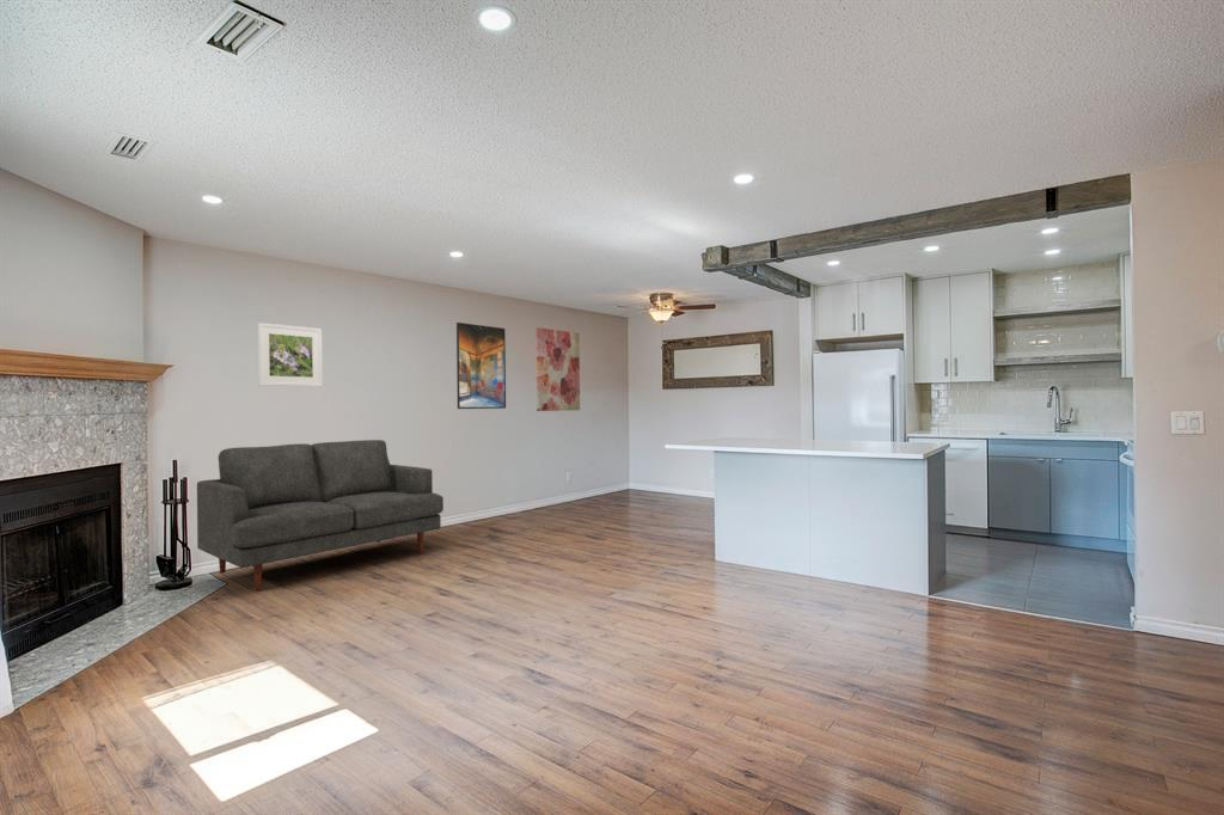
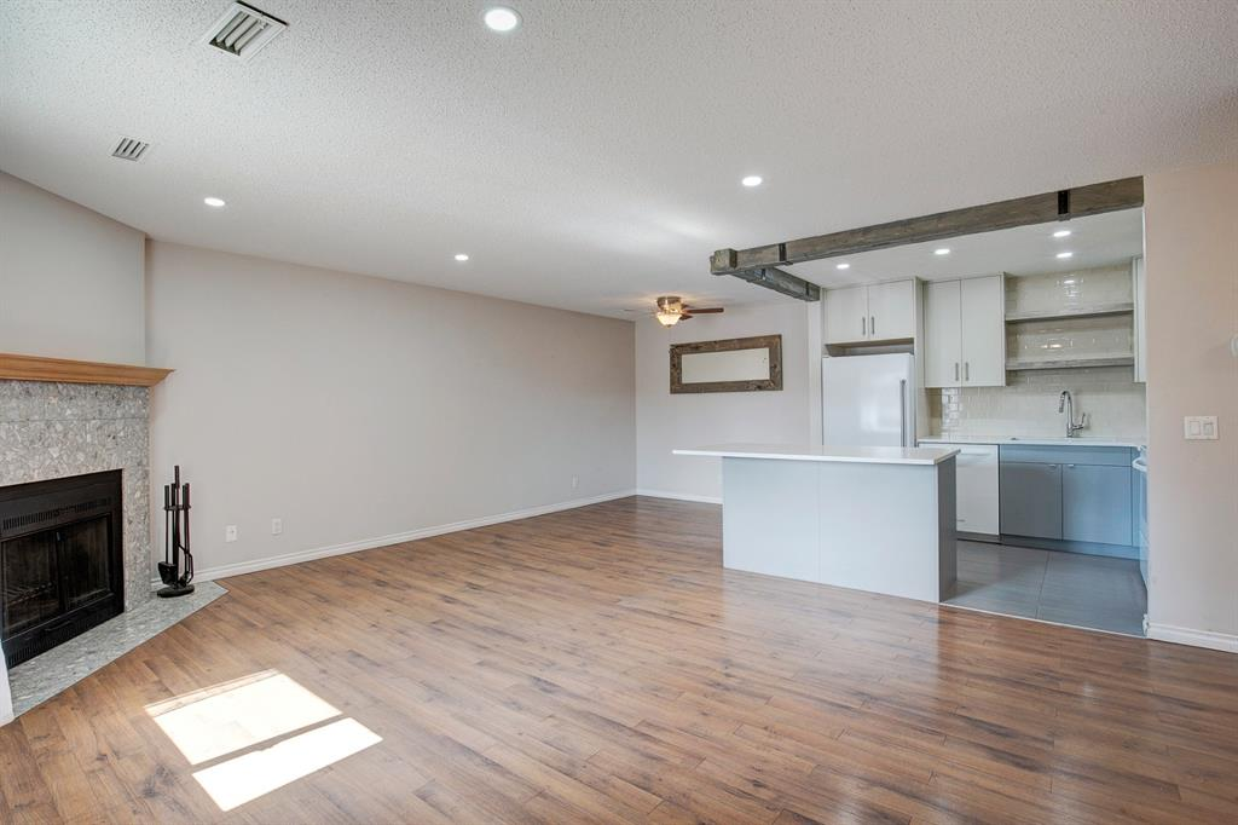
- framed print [256,321,324,387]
- sofa [196,439,445,592]
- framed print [455,321,507,410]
- wall art [534,326,581,412]
